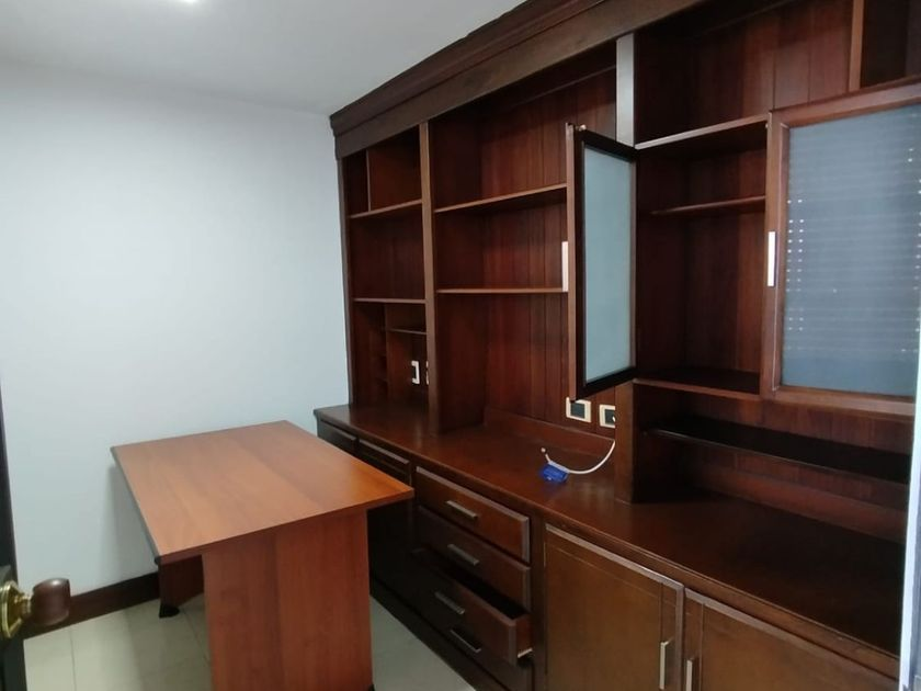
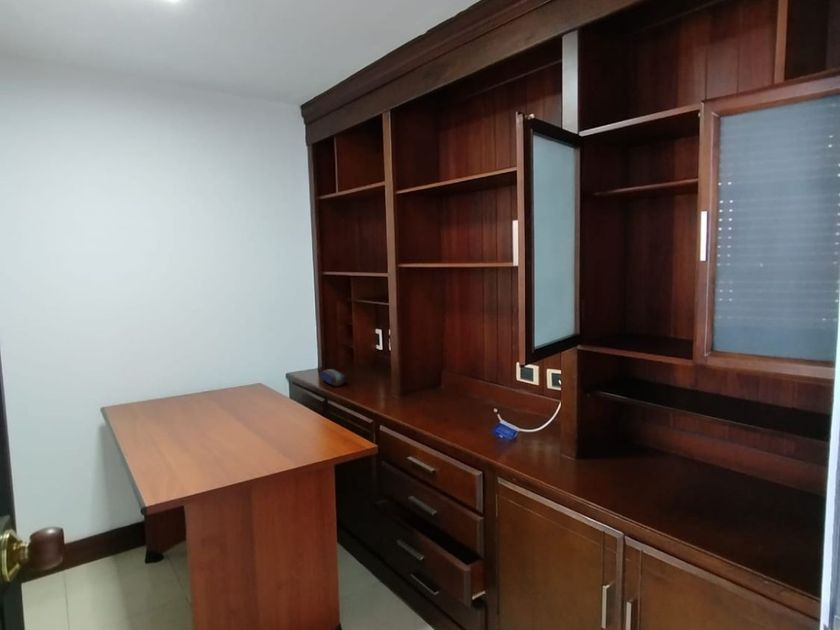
+ pencil case [320,368,347,387]
